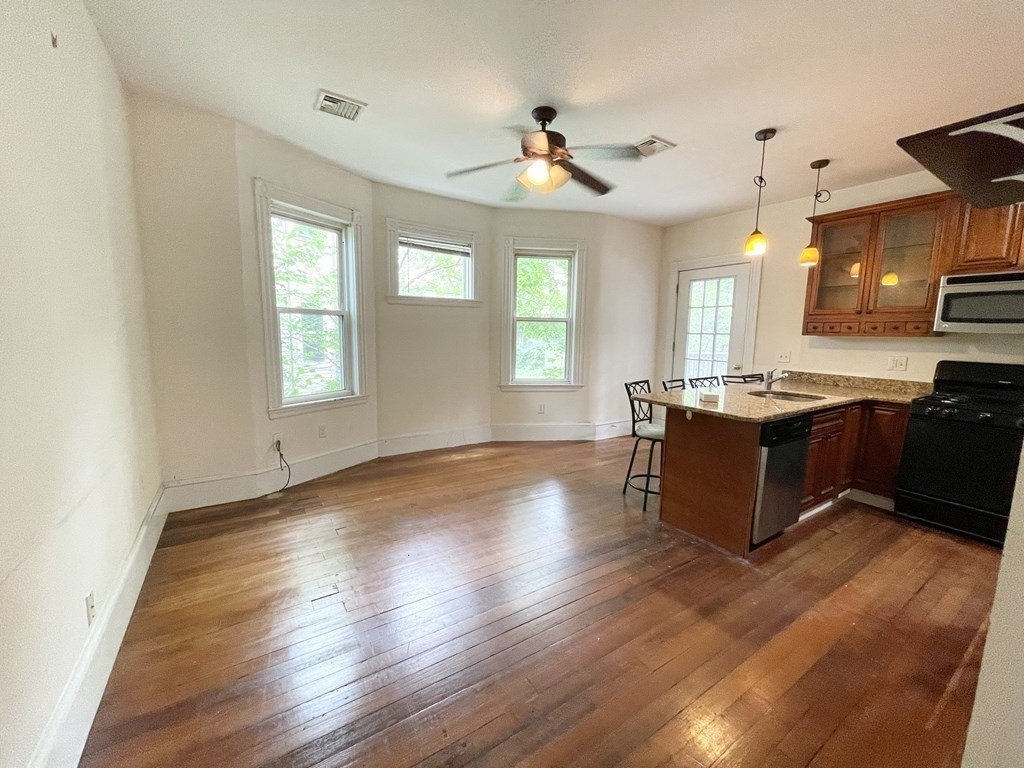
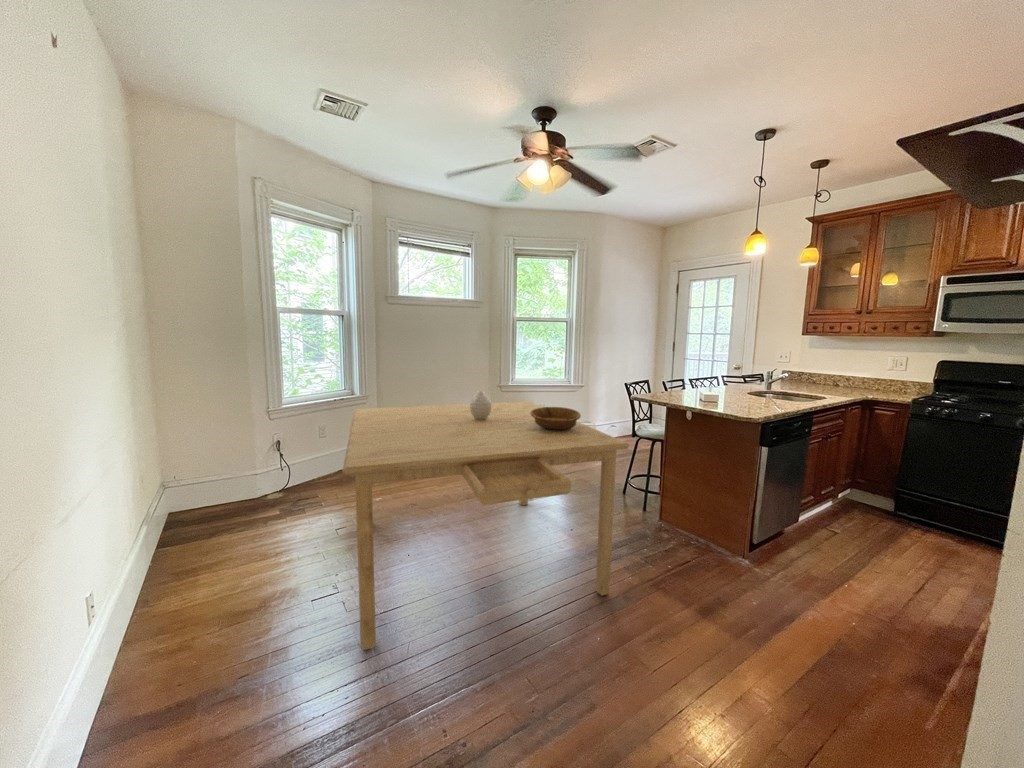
+ decorative bowl [530,406,582,431]
+ vase [469,390,492,420]
+ dining table [342,400,630,651]
